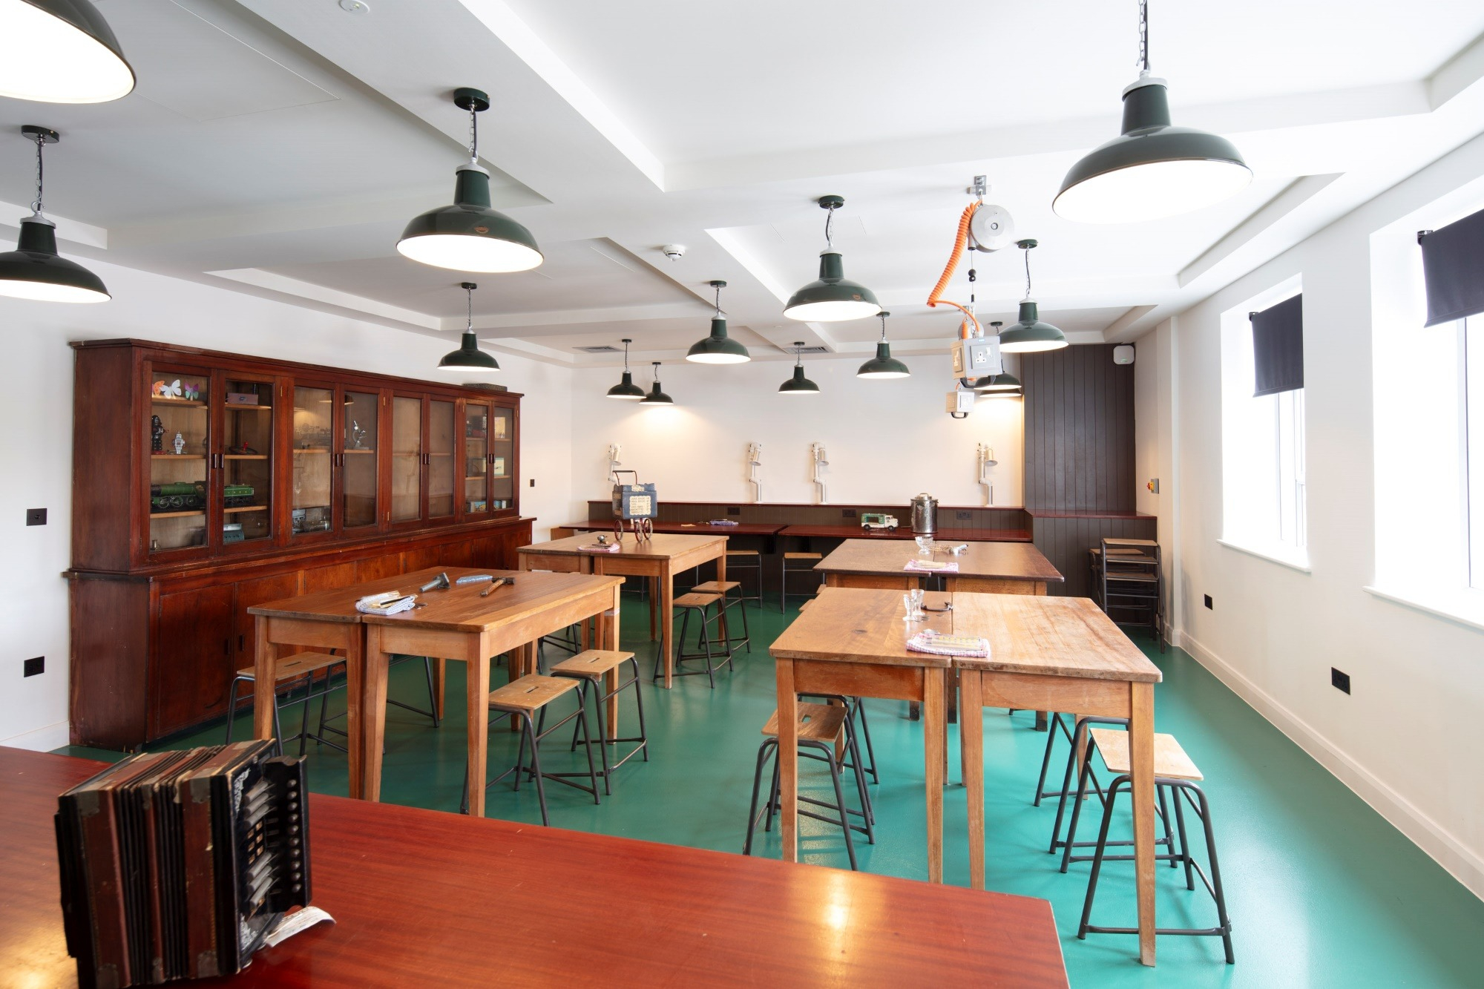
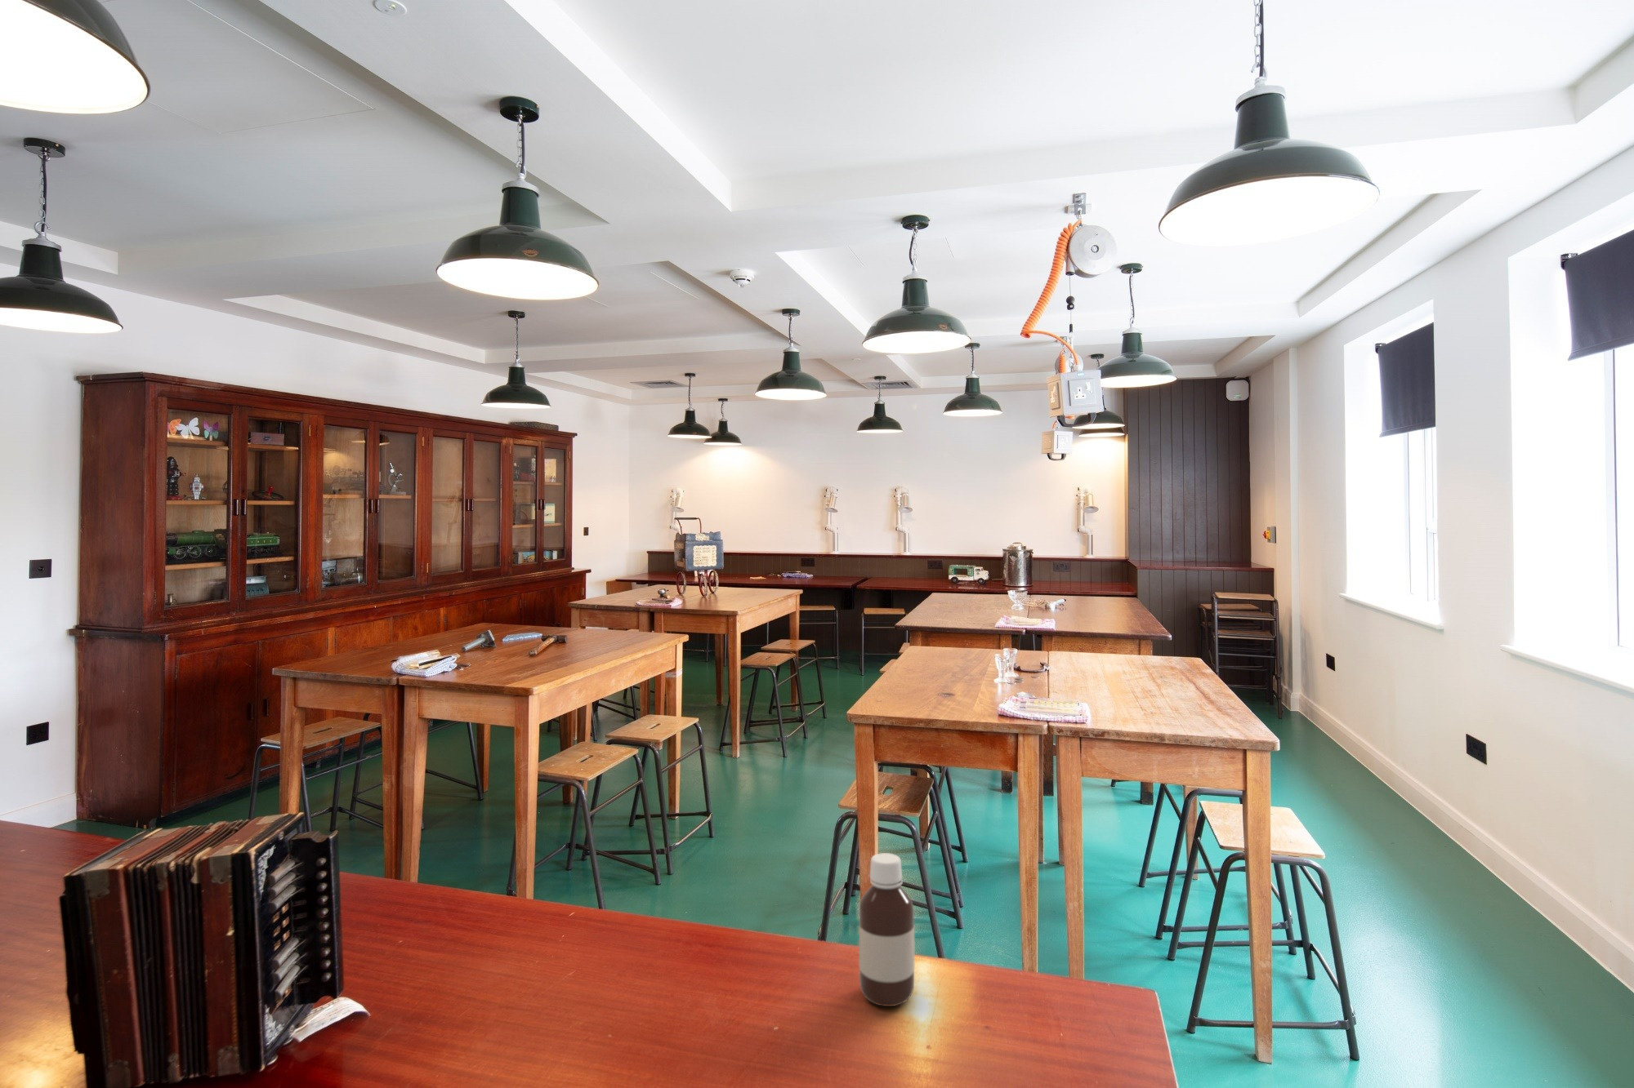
+ bottle [858,852,915,1007]
